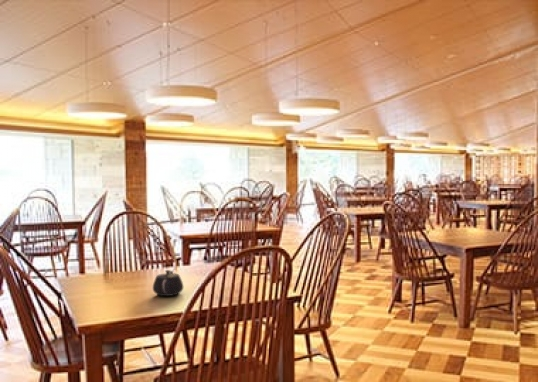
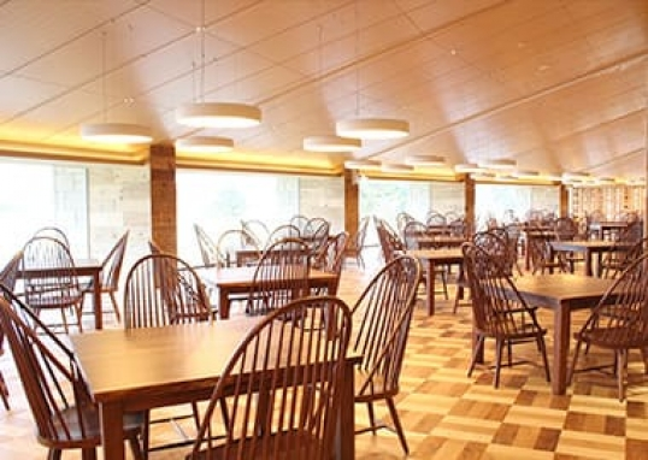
- teapot [152,269,184,297]
